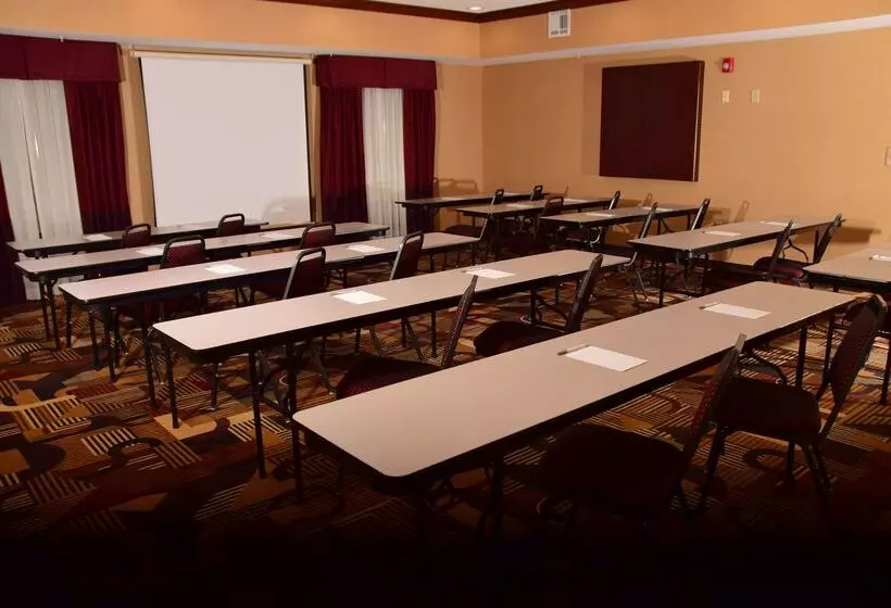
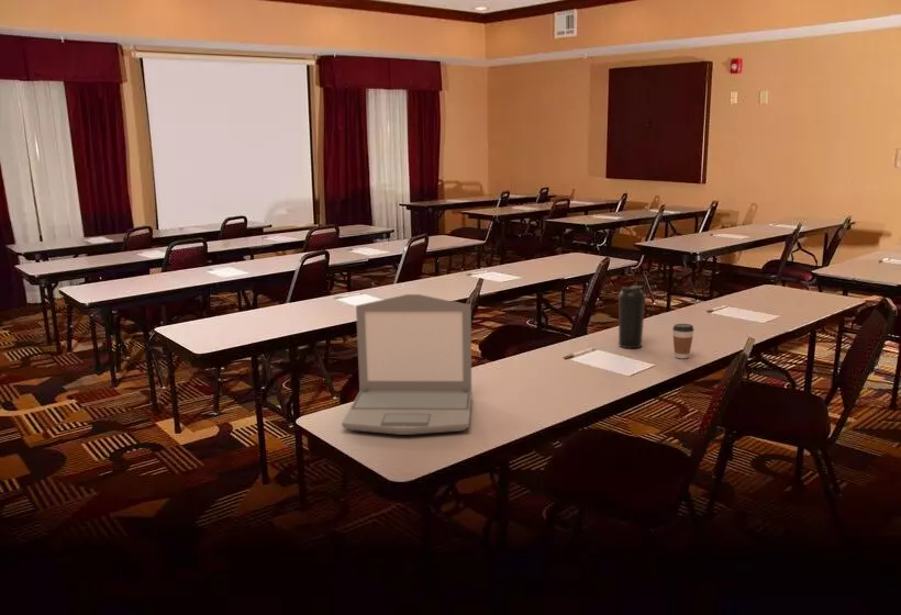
+ water bottle [618,284,647,349]
+ laptop [341,293,472,436]
+ coffee cup [671,323,696,359]
